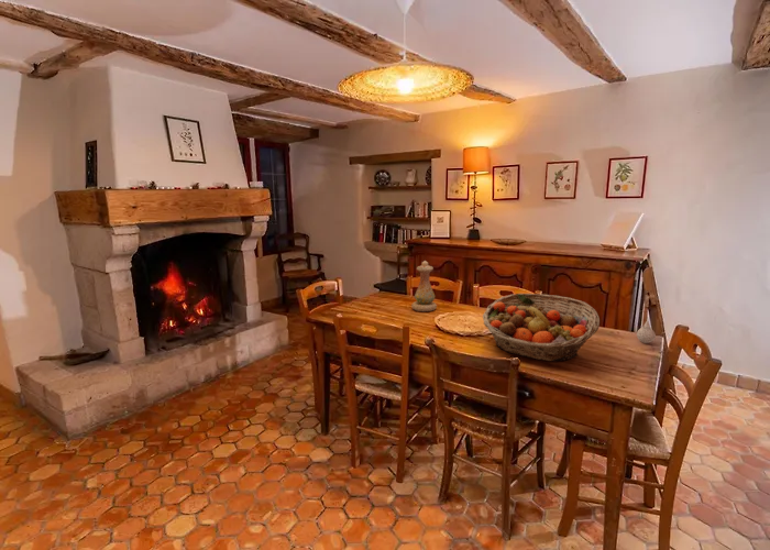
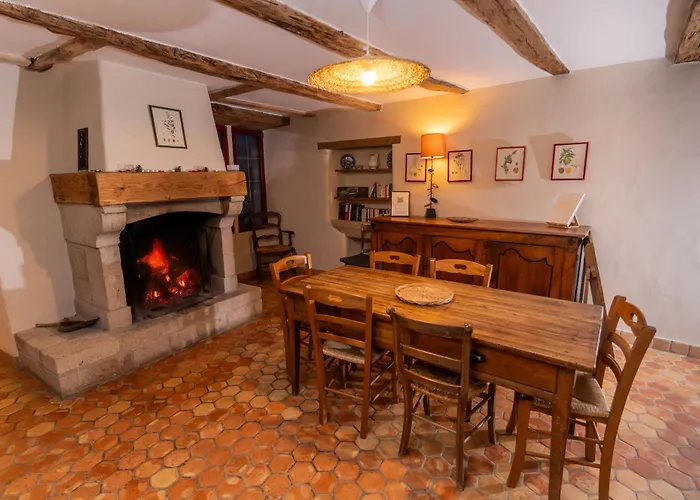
- fruit basket [482,293,601,362]
- vase [636,320,657,344]
- vase [410,260,438,312]
